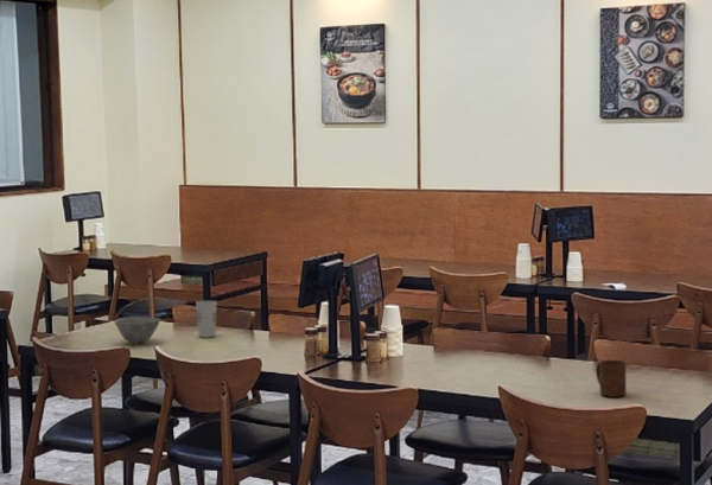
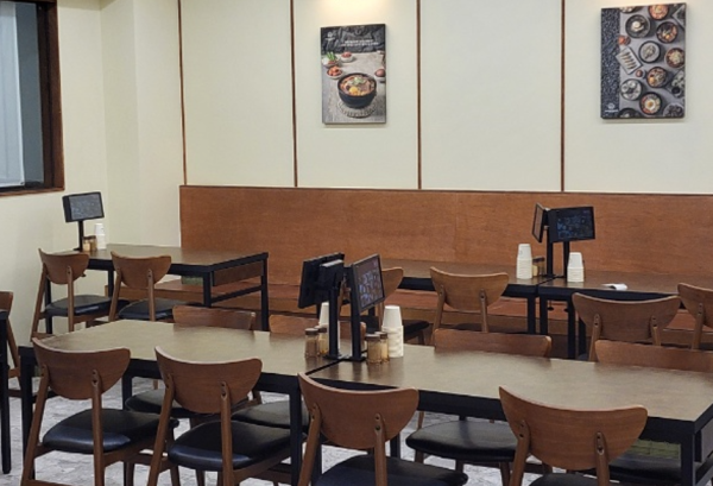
- cup [195,300,218,338]
- cup [595,359,628,398]
- bowl [113,315,161,345]
